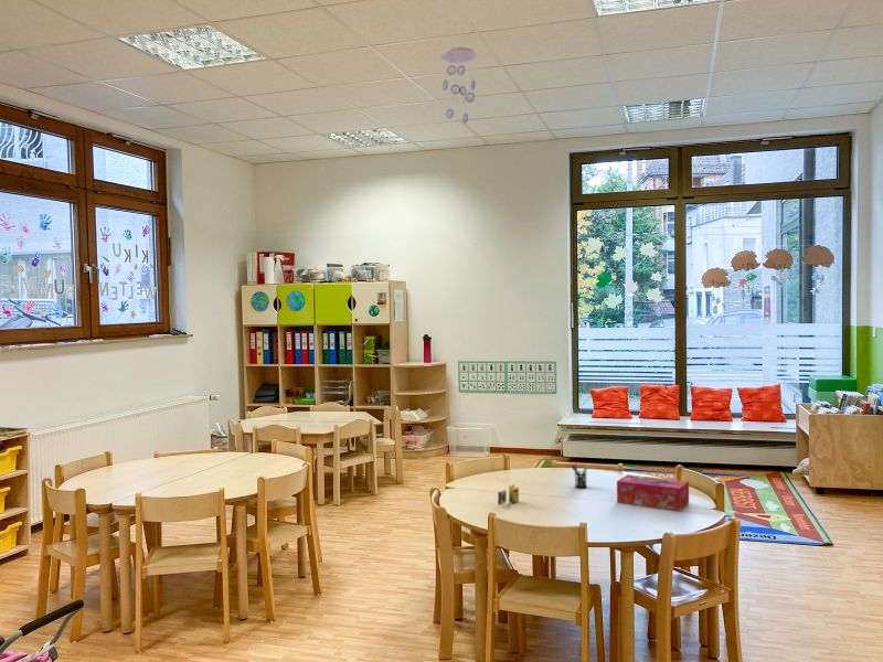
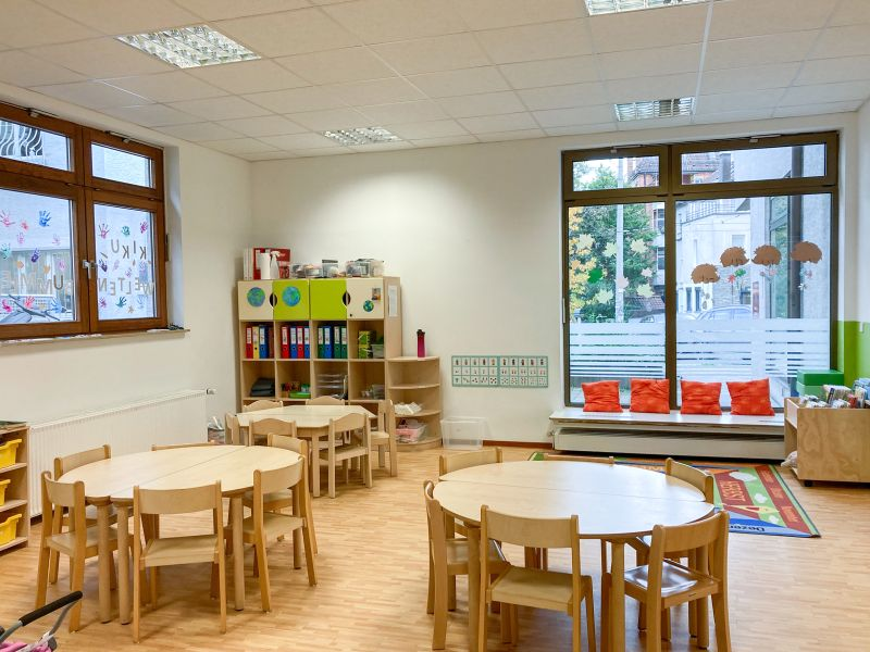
- crayon [497,483,520,506]
- pen holder [570,462,589,489]
- ceiling mobile [439,46,478,132]
- tissue box [616,473,690,512]
